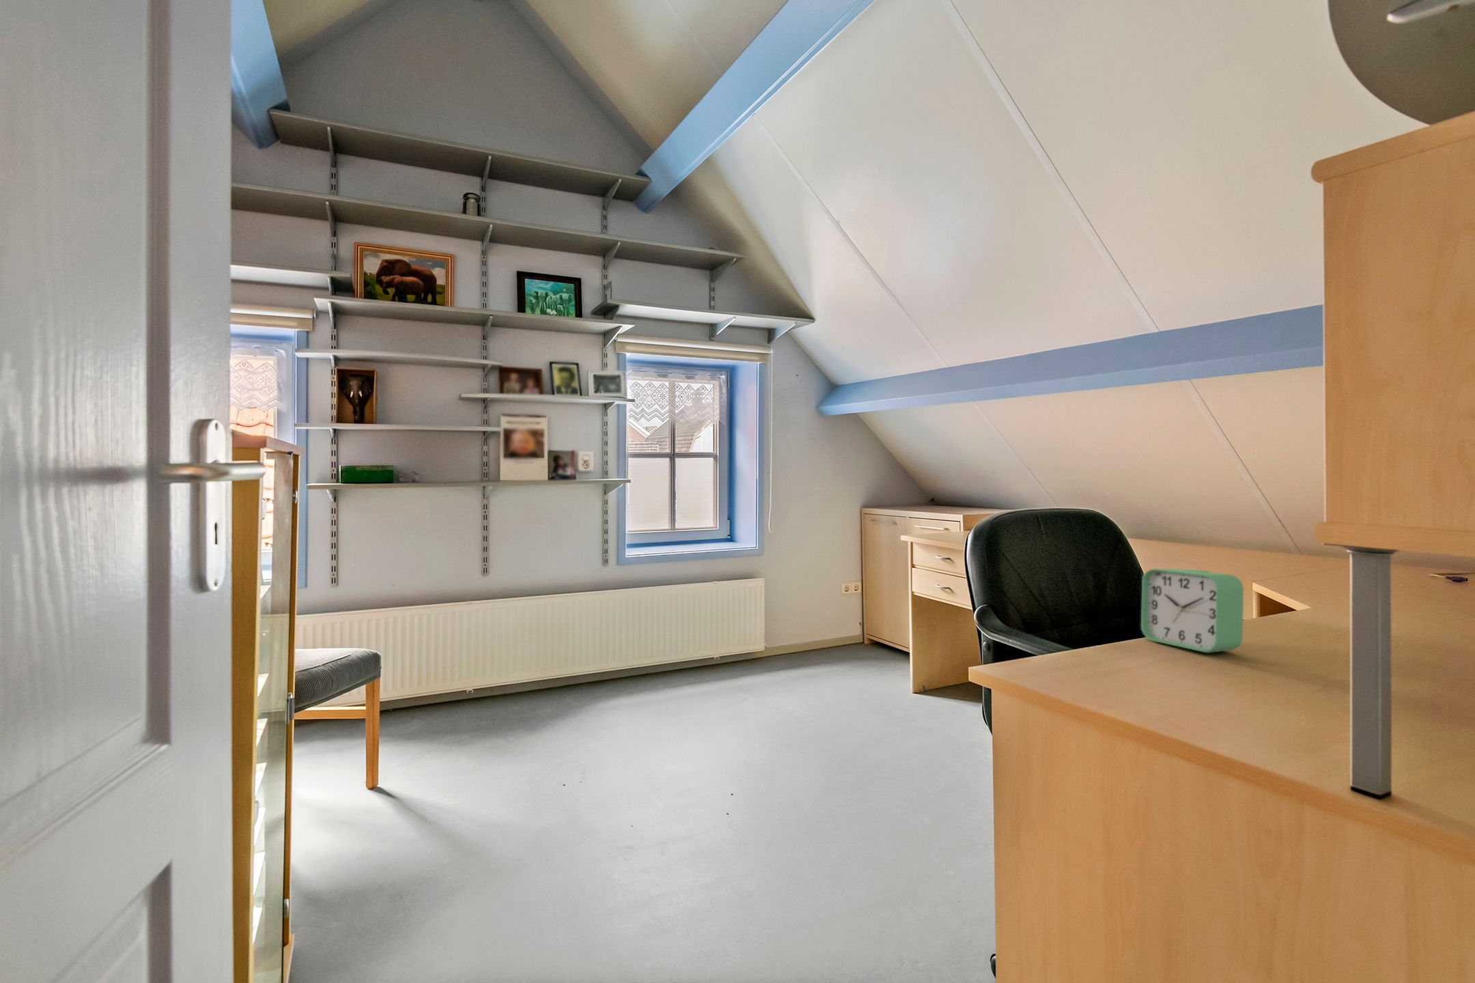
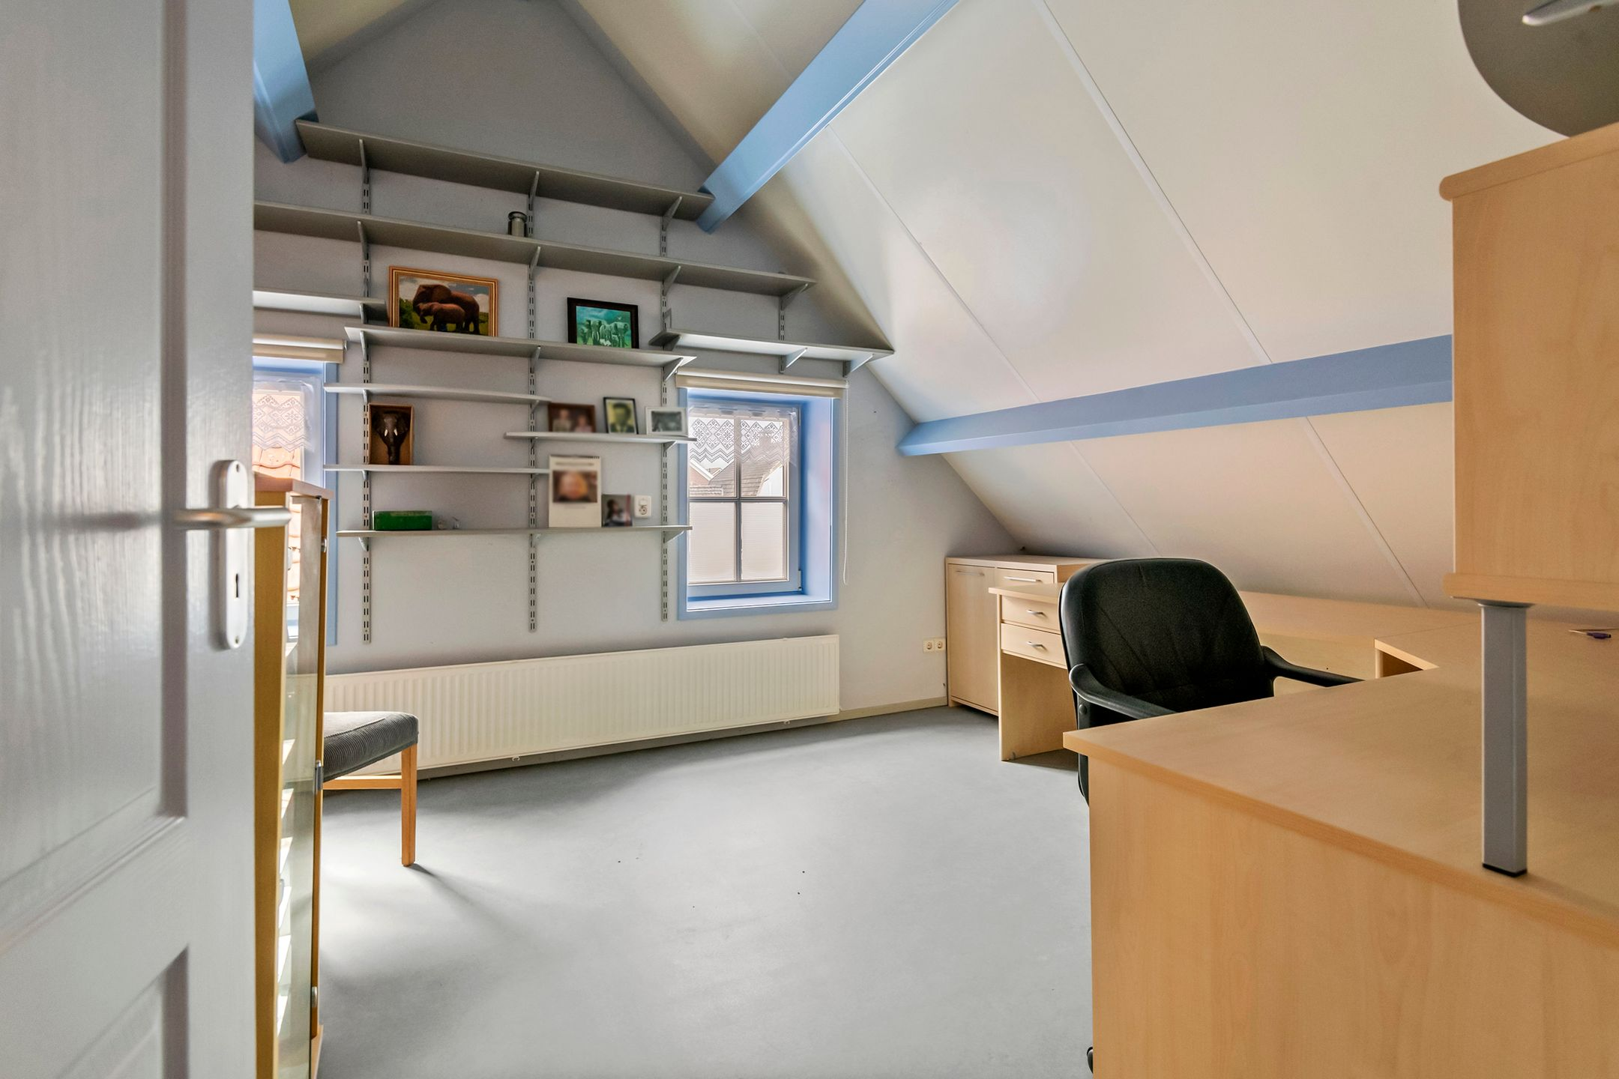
- alarm clock [1140,568,1245,653]
